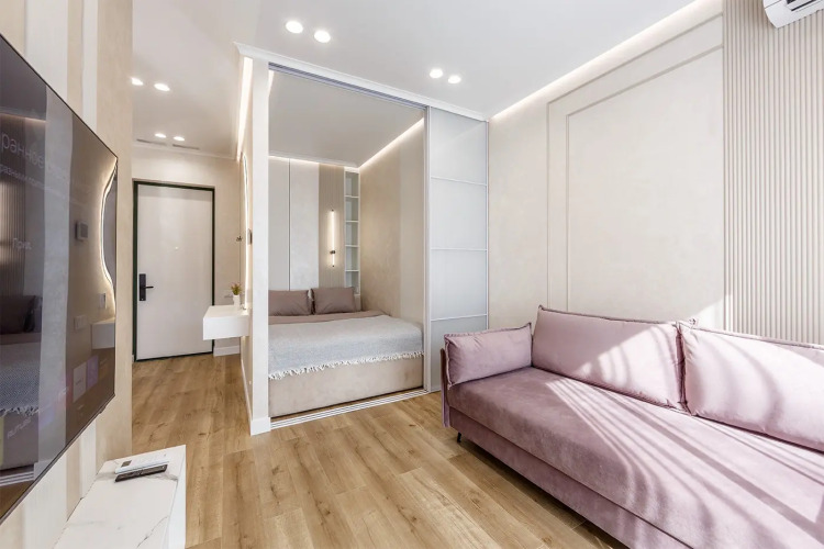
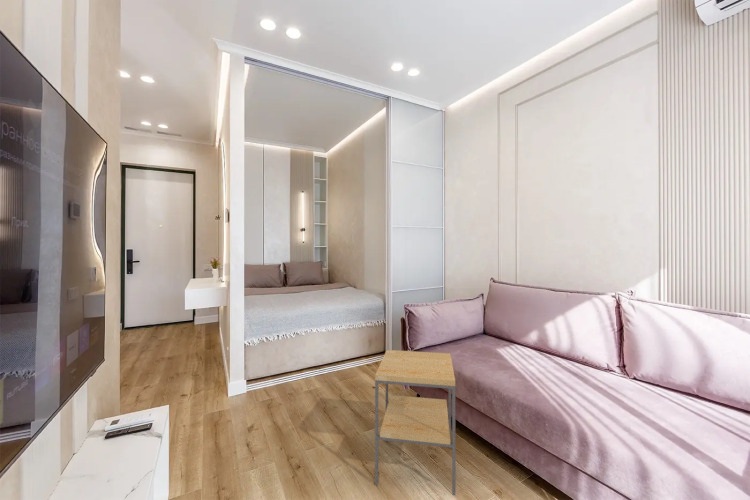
+ side table [374,349,456,496]
